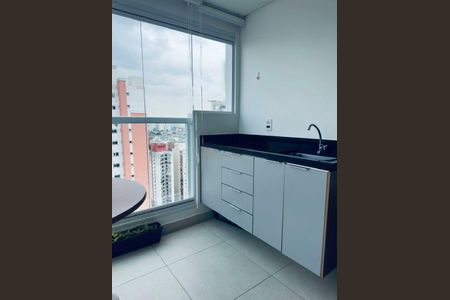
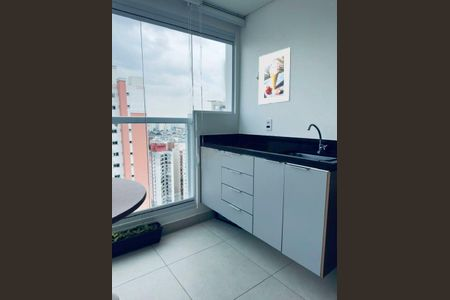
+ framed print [258,46,292,106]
